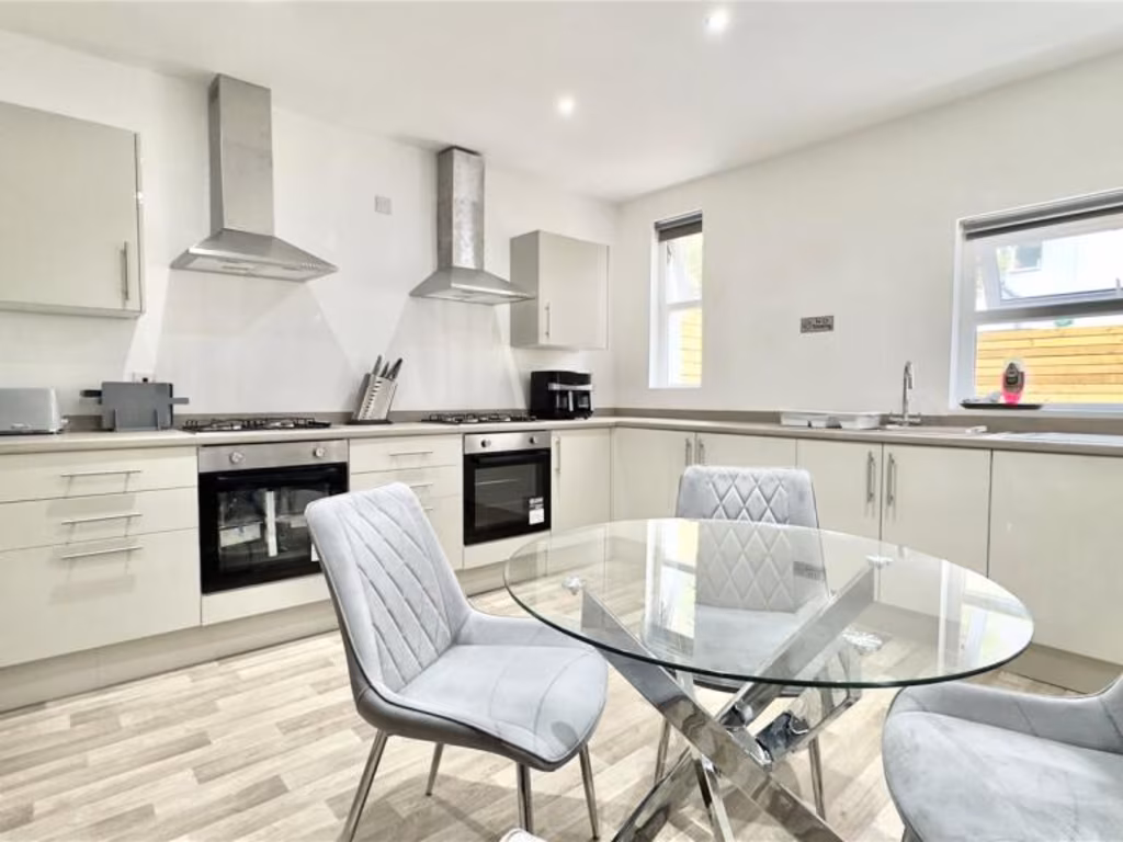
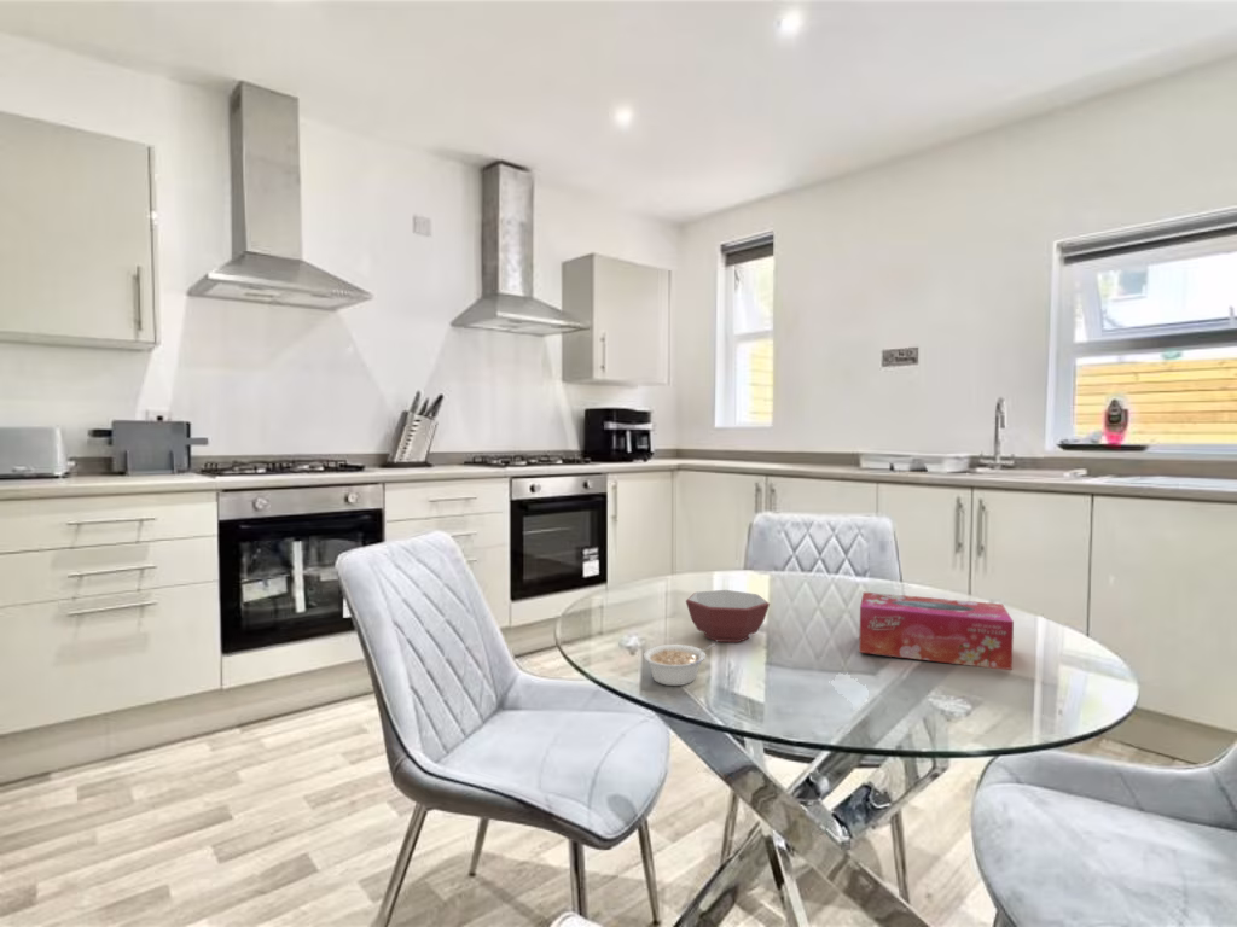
+ bowl [685,589,771,643]
+ legume [643,642,716,687]
+ tissue box [858,591,1015,671]
